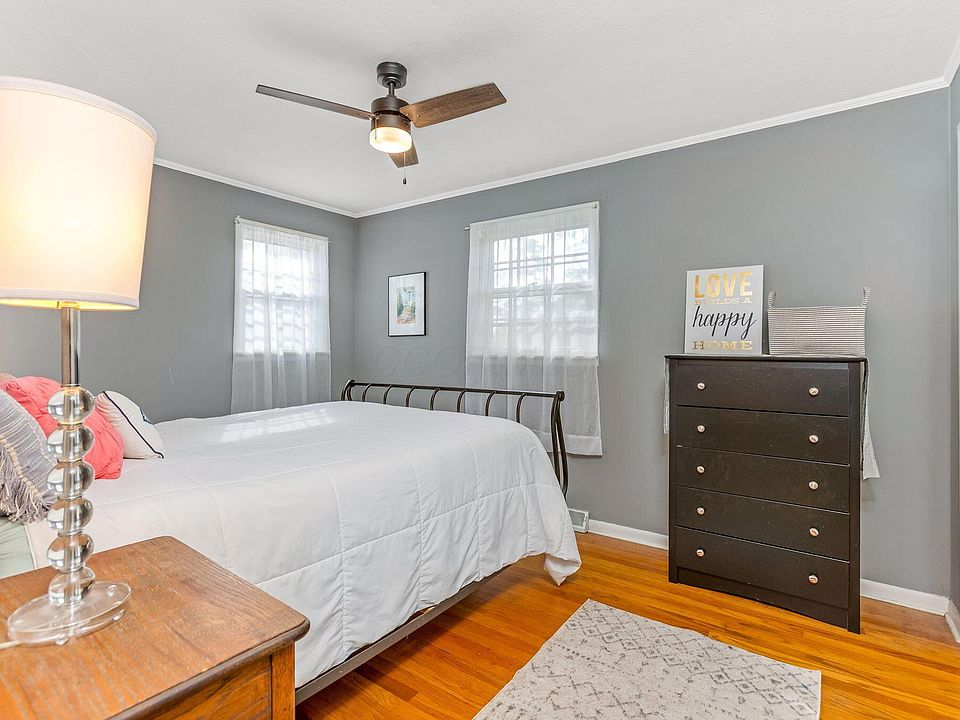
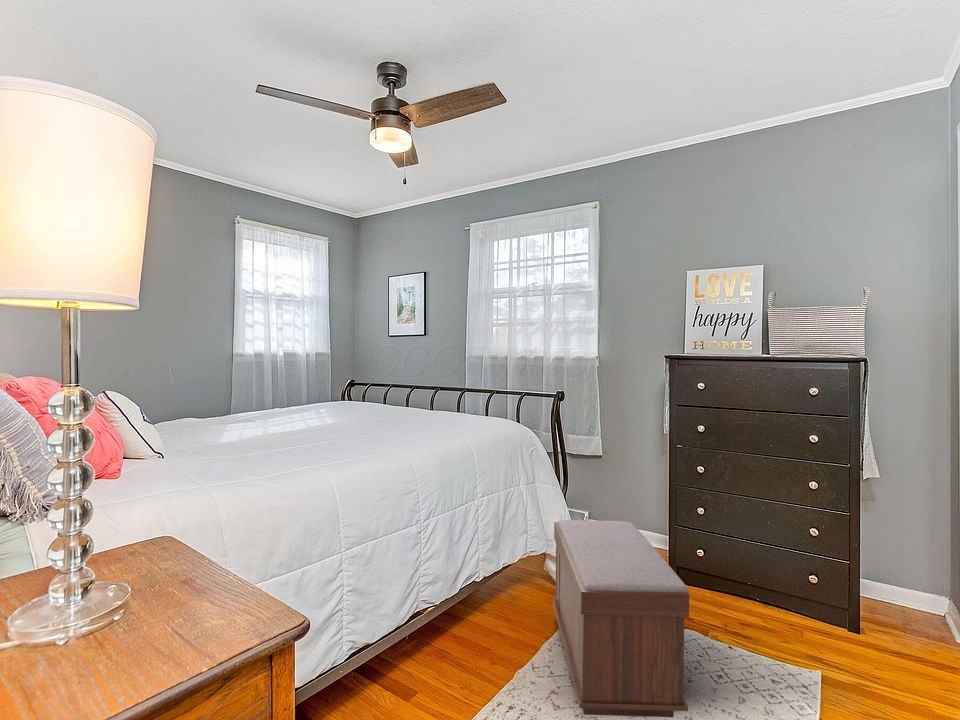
+ bench [552,519,690,718]
